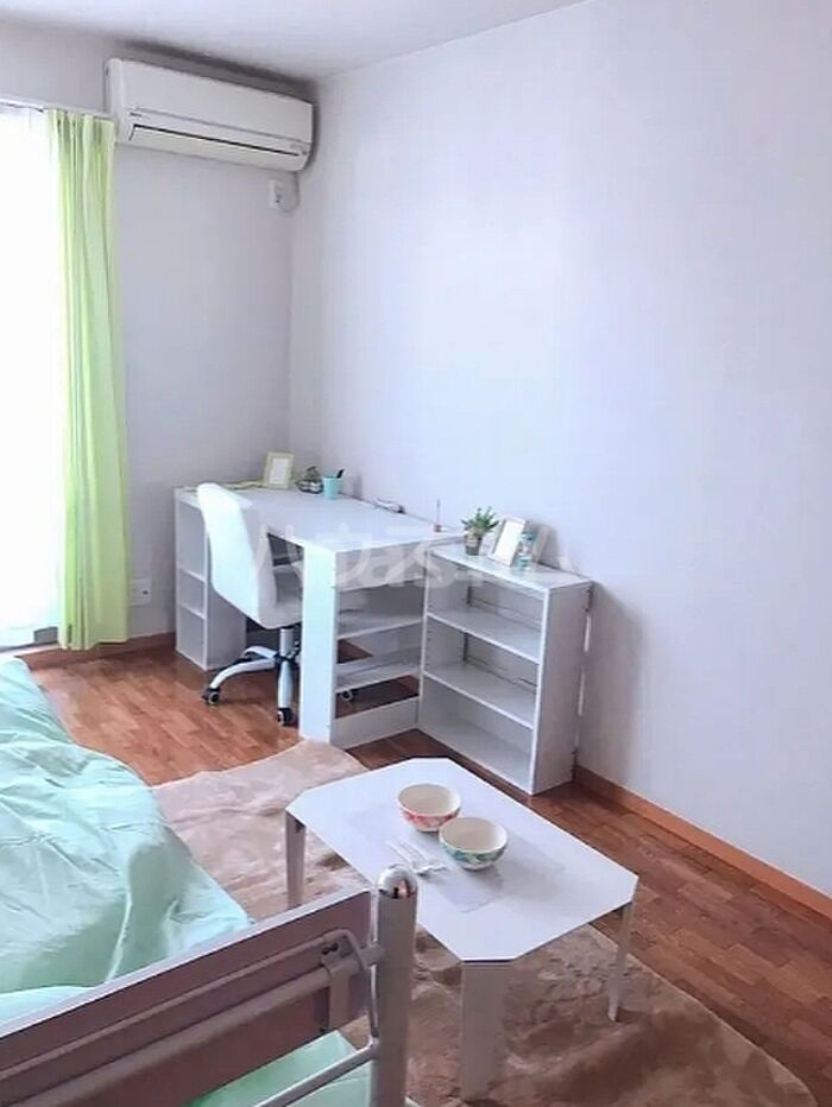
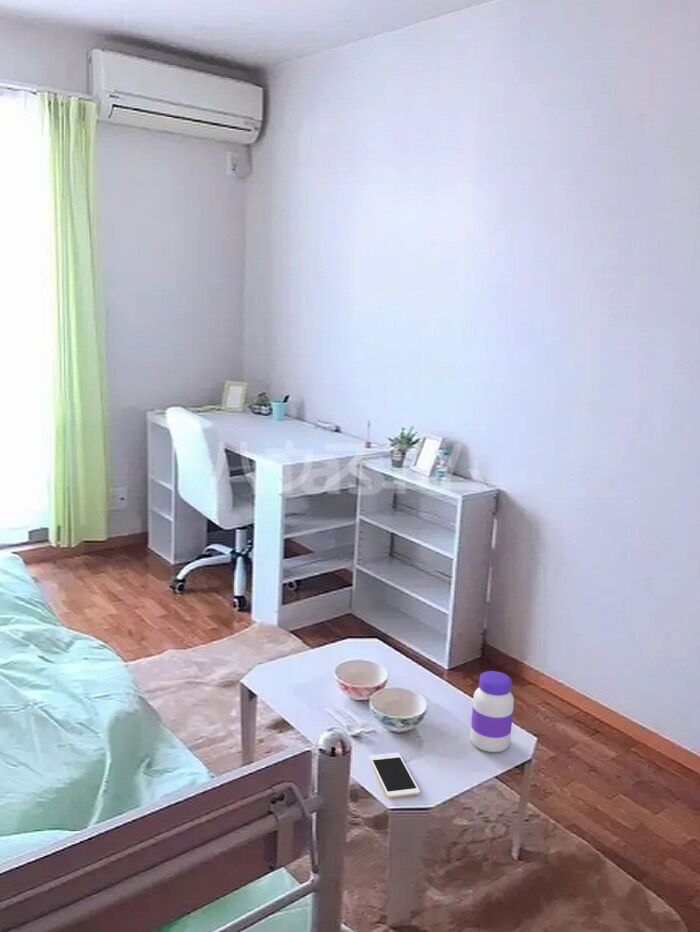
+ cell phone [368,752,421,799]
+ jar [469,670,515,753]
